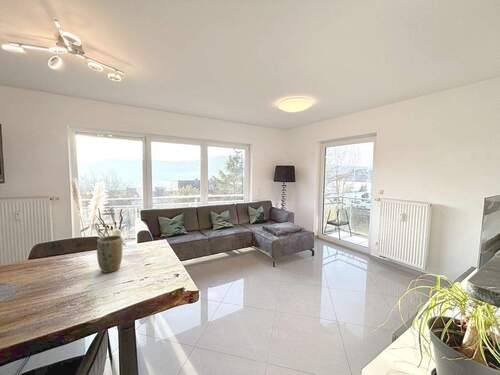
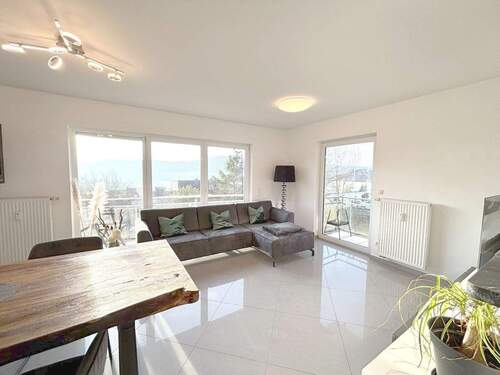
- plant pot [96,234,123,274]
